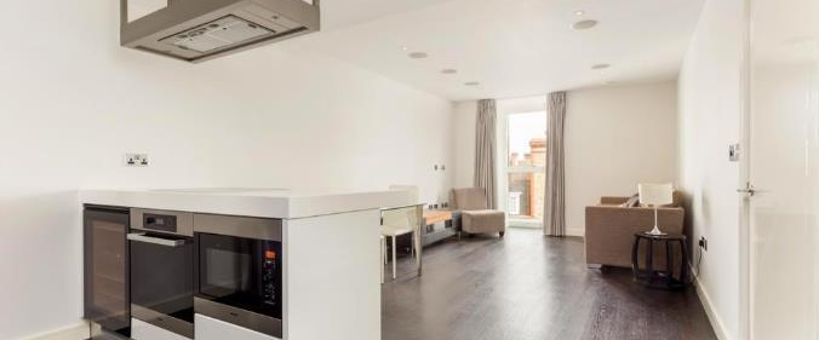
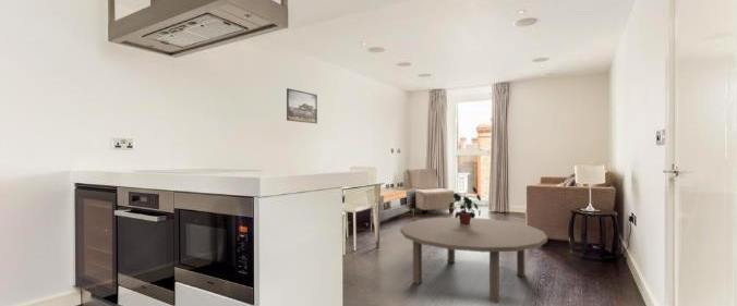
+ coffee table [399,217,548,304]
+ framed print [286,87,318,124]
+ potted plant [448,186,482,225]
